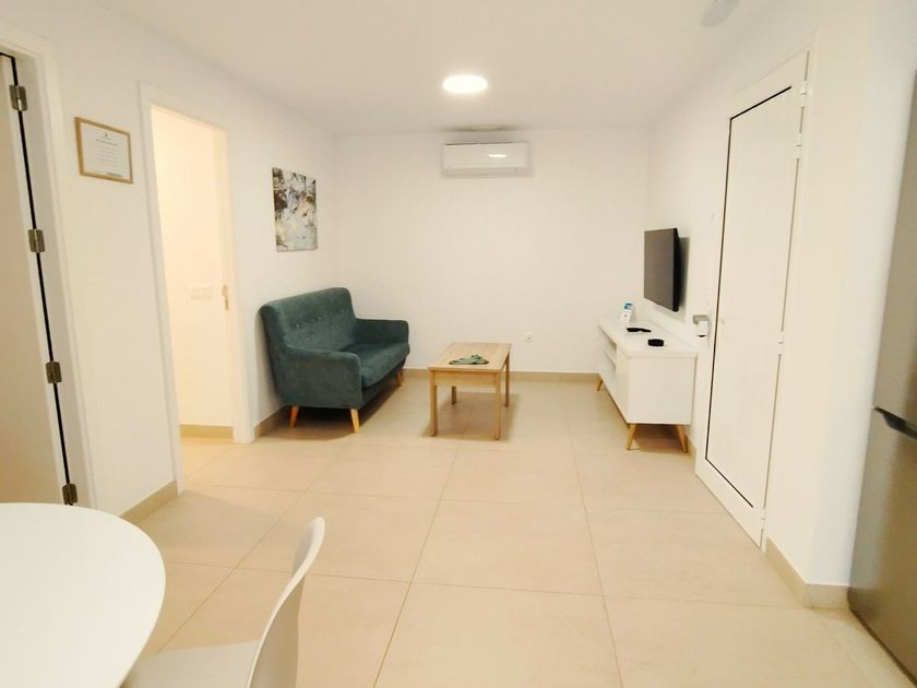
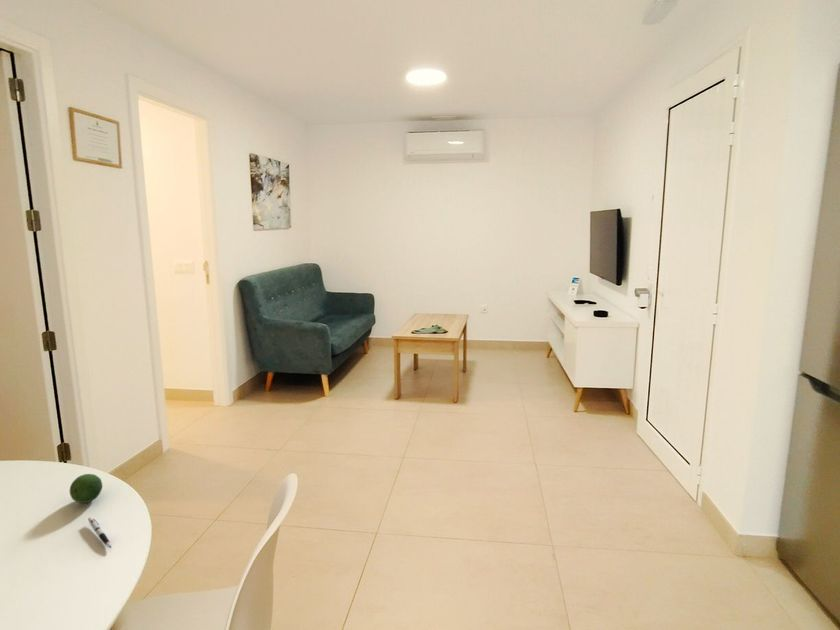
+ fruit [69,473,103,504]
+ pen [87,516,112,549]
